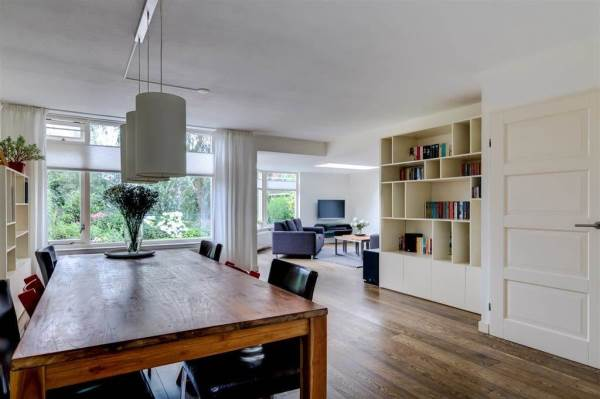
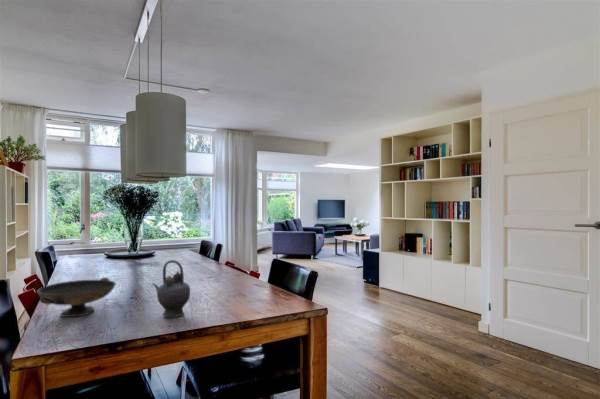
+ teapot [151,259,191,318]
+ decorative bowl [36,276,117,318]
